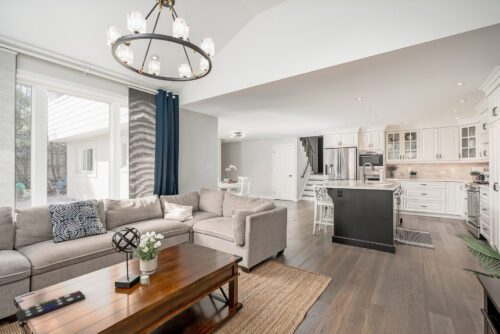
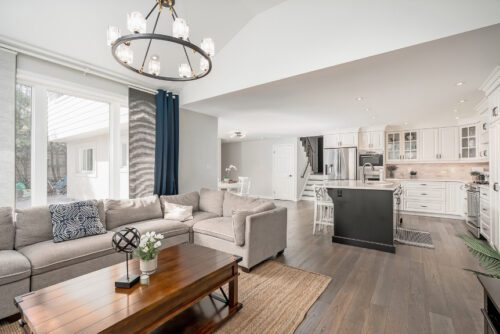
- remote control [15,290,86,324]
